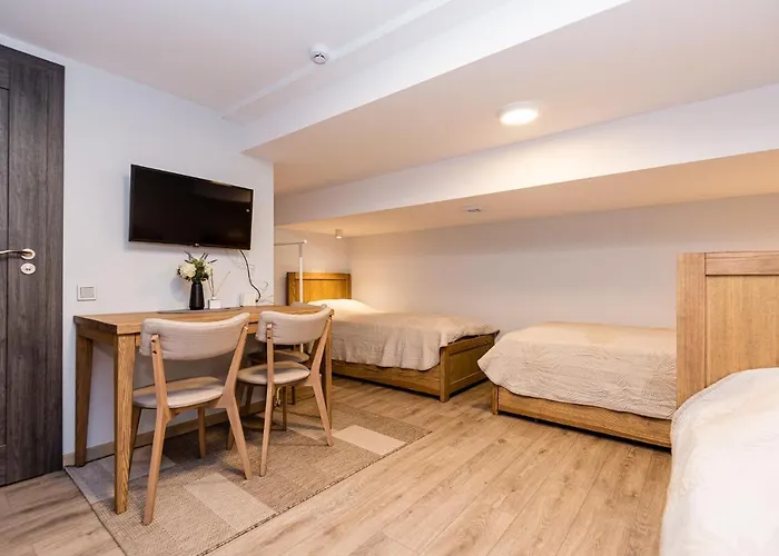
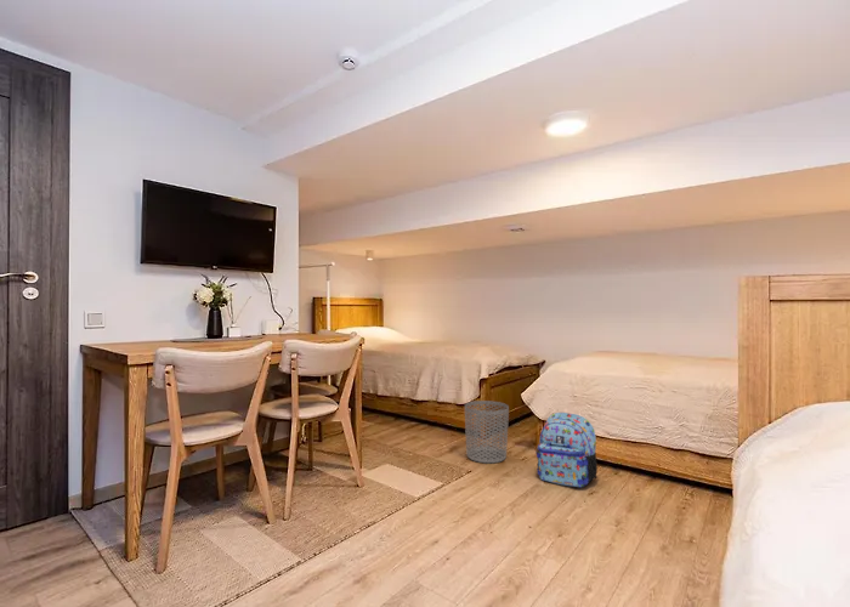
+ backpack [534,412,599,488]
+ waste bin [464,399,510,464]
